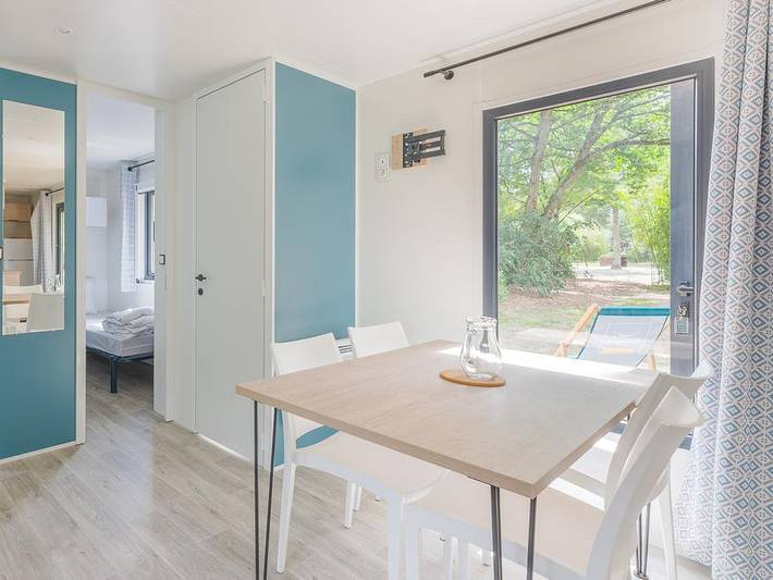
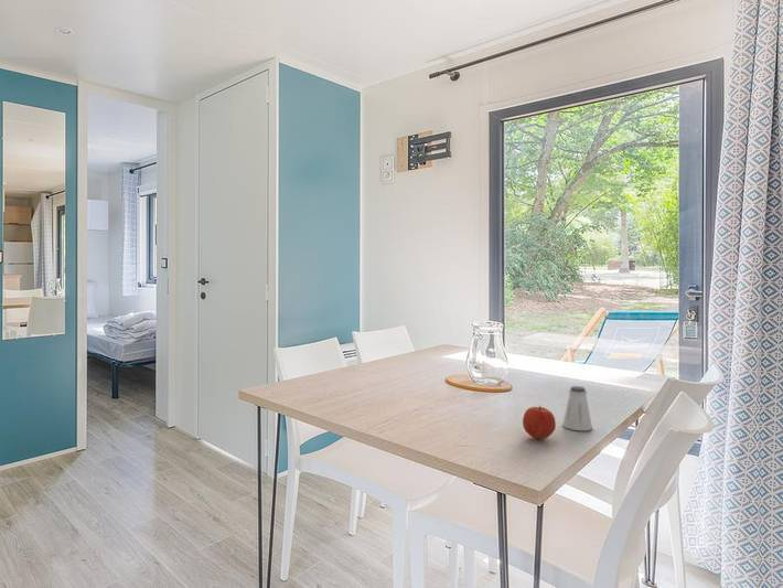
+ apple [522,405,557,440]
+ saltshaker [561,385,593,431]
